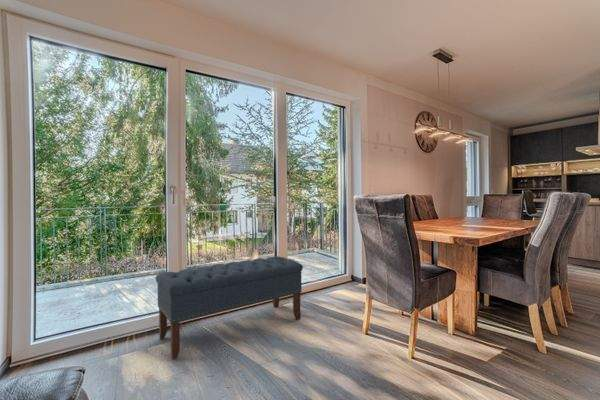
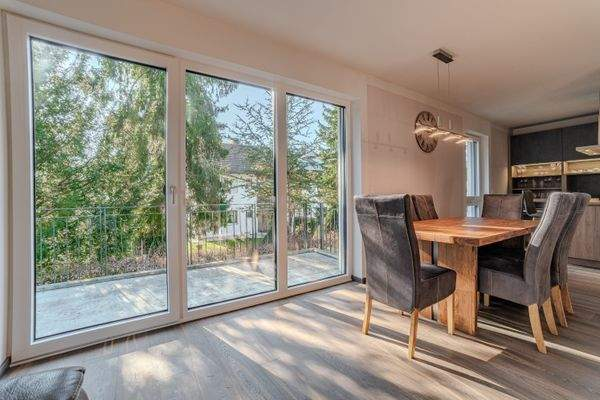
- bench [155,255,304,360]
